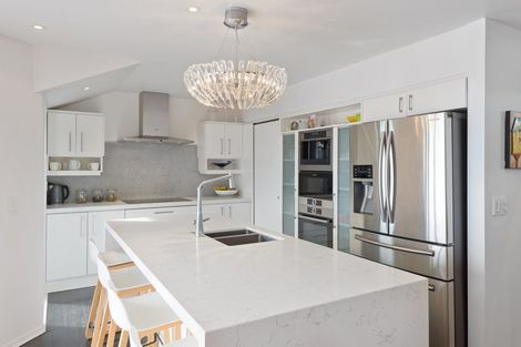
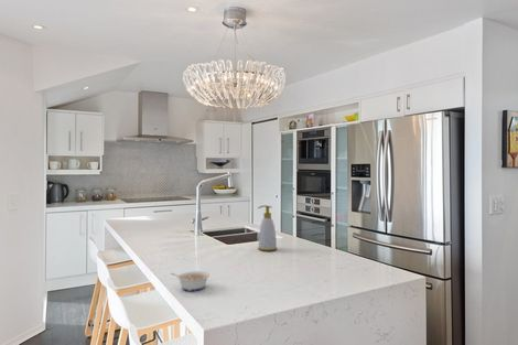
+ soap bottle [257,204,278,252]
+ legume [170,270,211,292]
